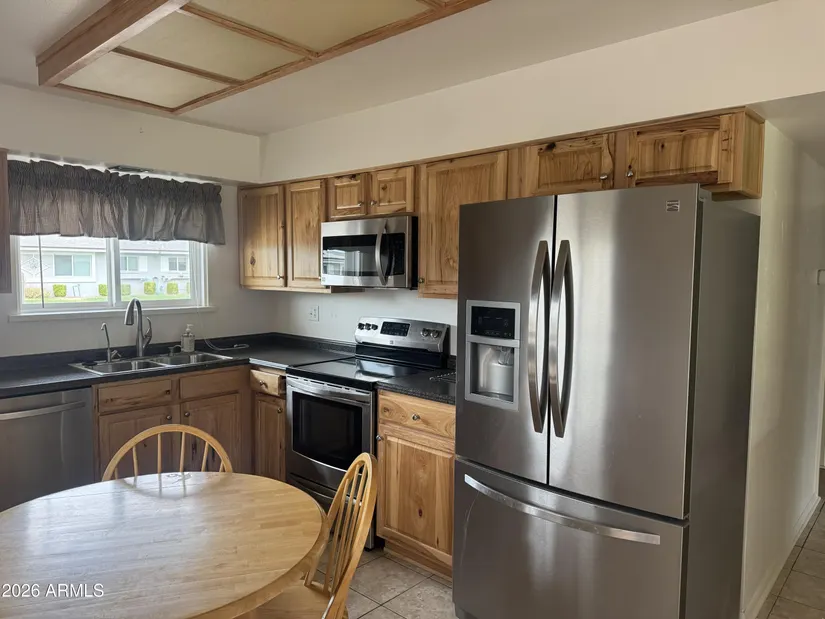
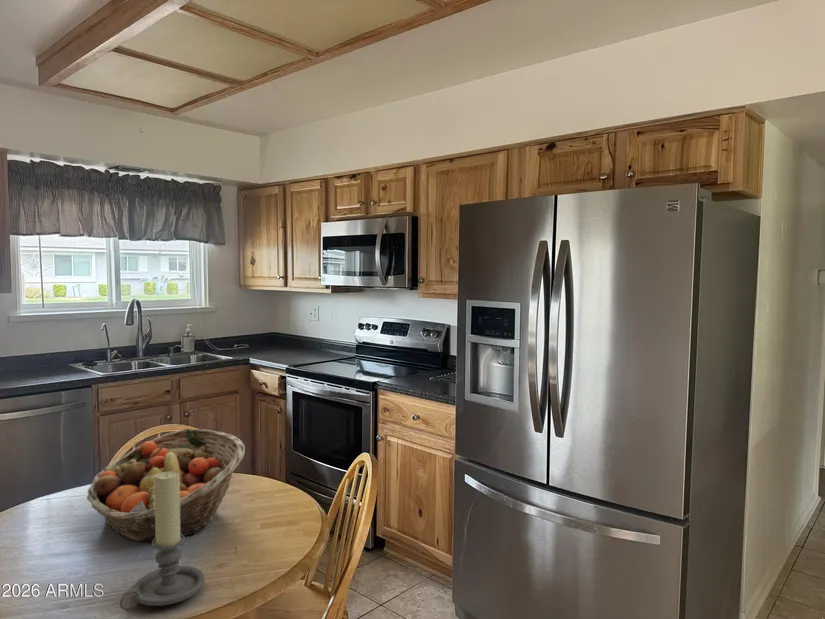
+ candle holder [119,471,205,611]
+ fruit basket [86,428,246,542]
